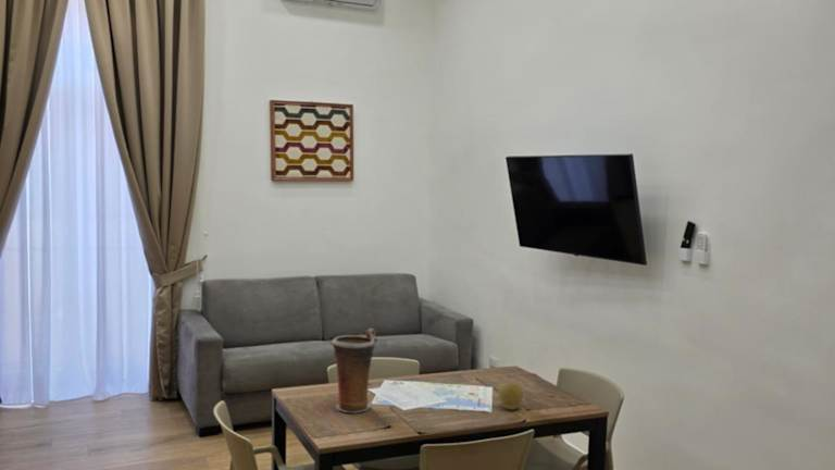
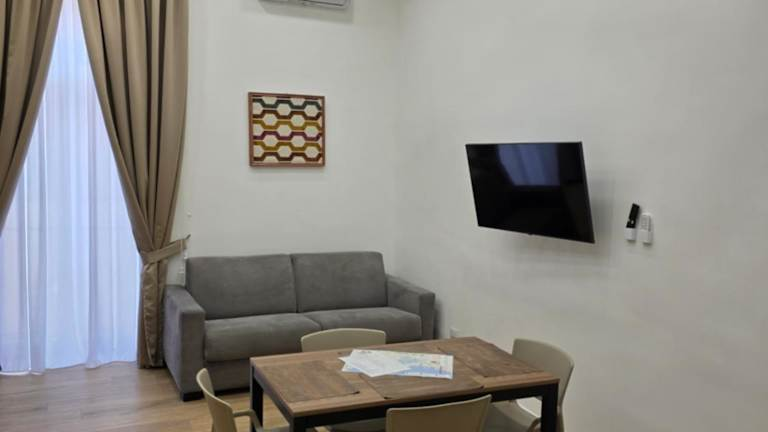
- fruit [498,382,524,411]
- vase [331,327,378,413]
